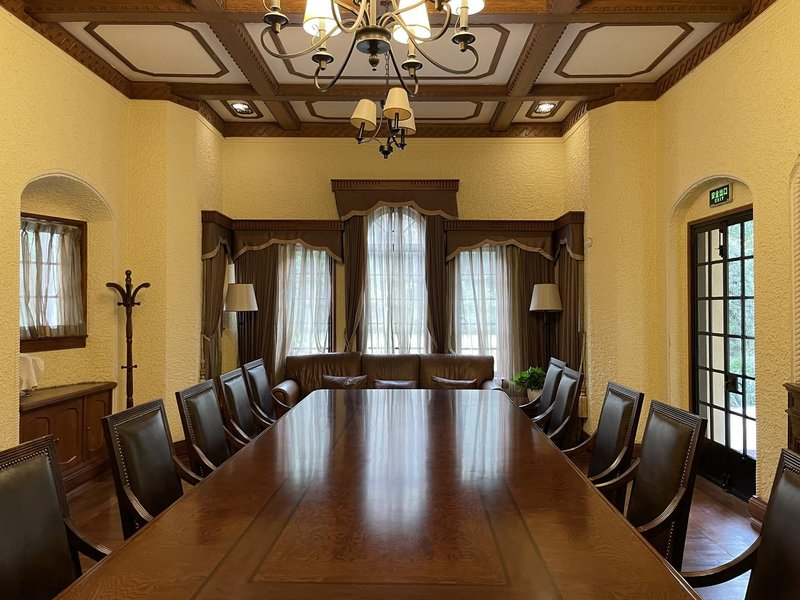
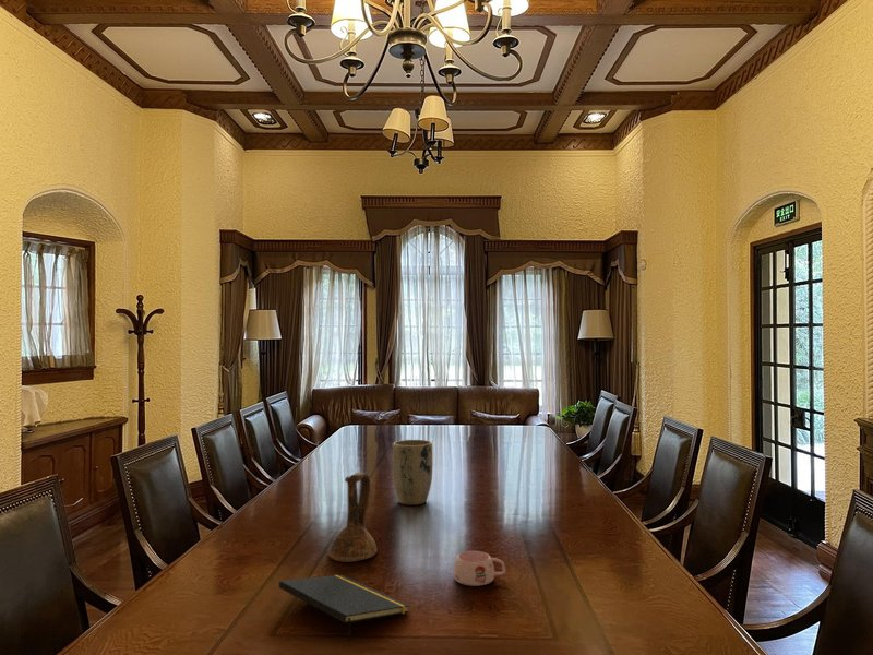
+ plant pot [392,439,434,507]
+ notepad [278,574,410,643]
+ pitcher [328,472,378,563]
+ mug [453,550,506,587]
